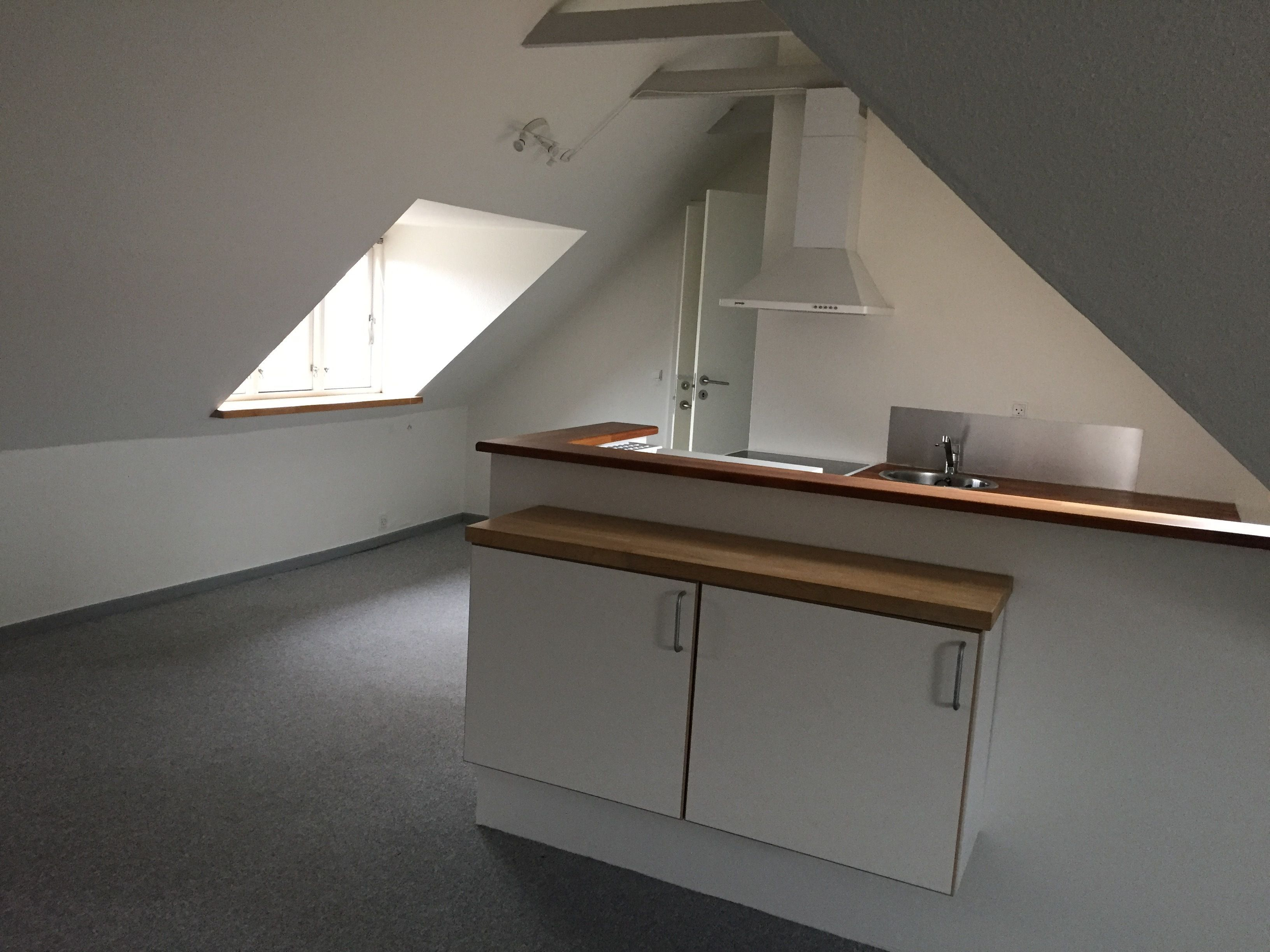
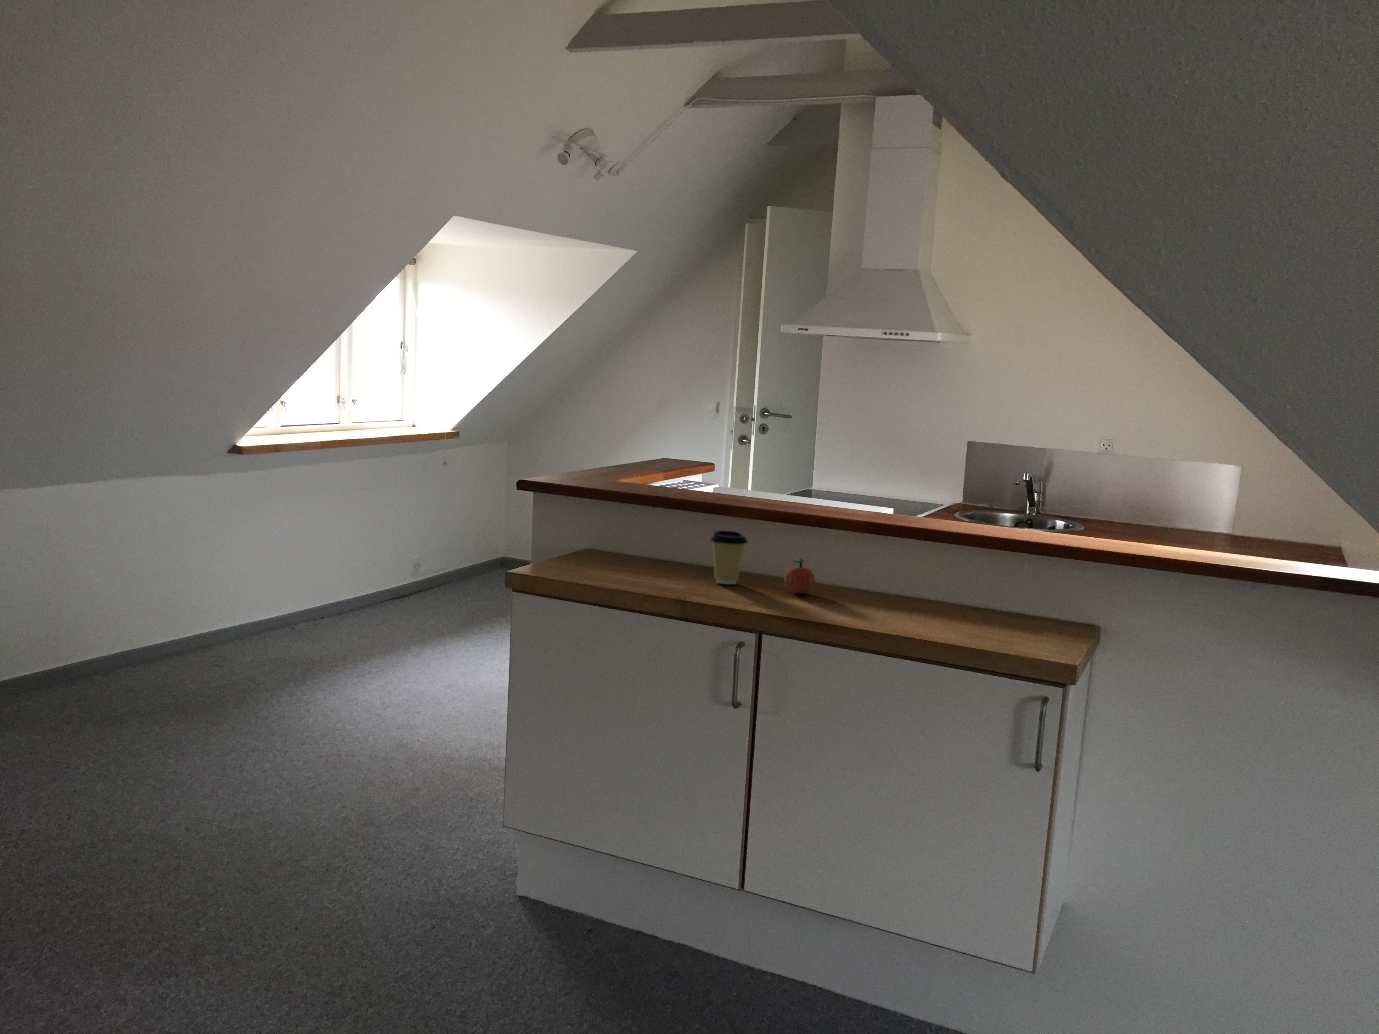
+ apple [784,558,815,594]
+ coffee cup [710,530,748,584]
